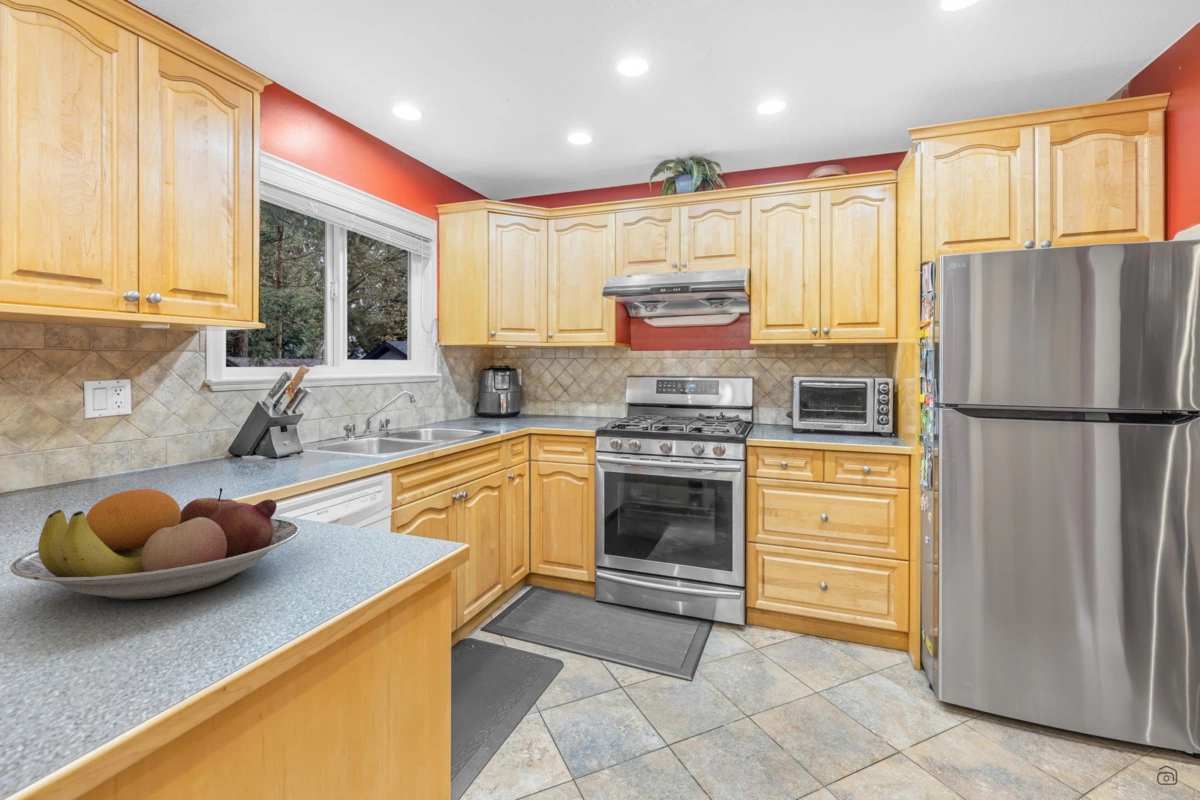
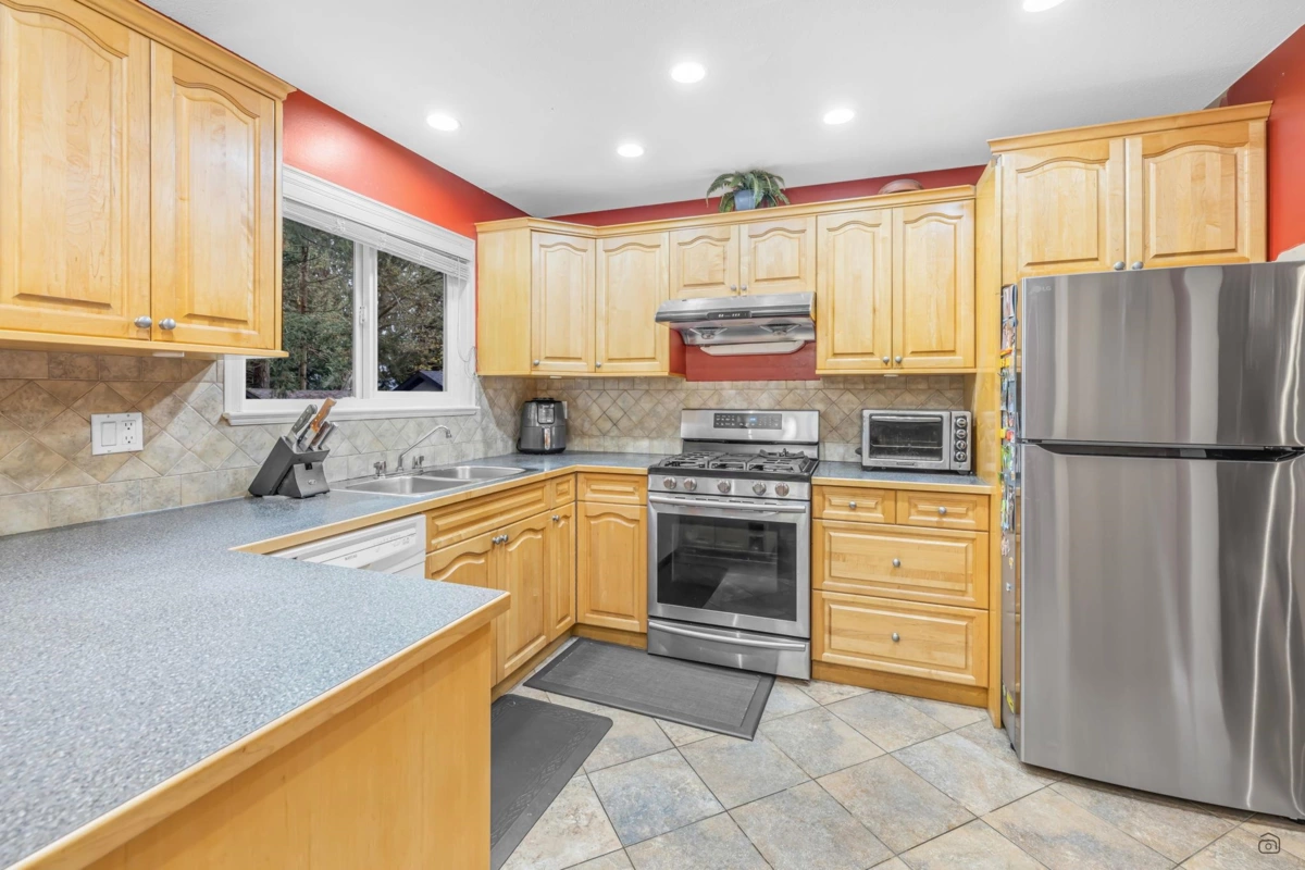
- fruit bowl [10,487,301,600]
